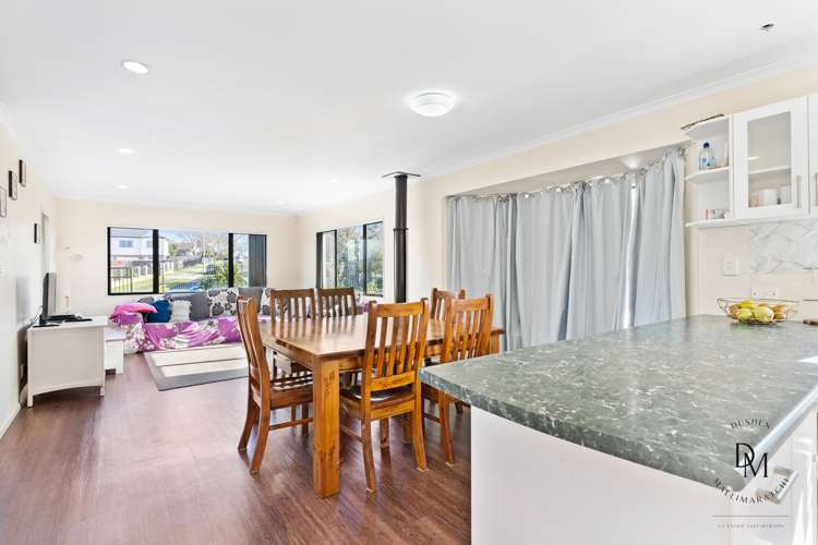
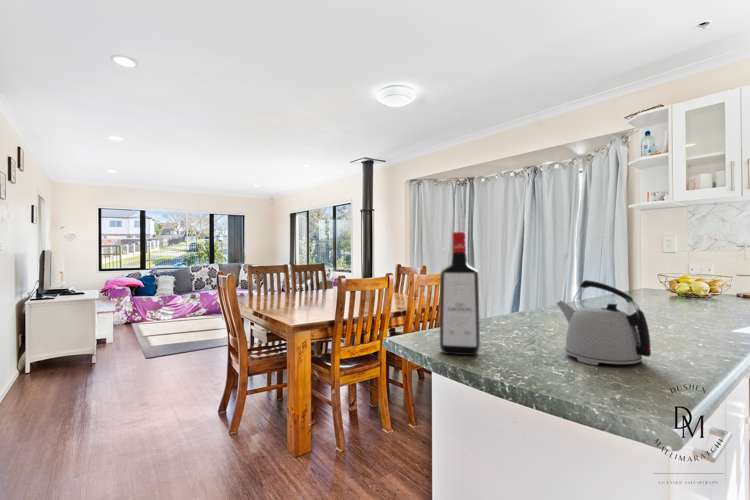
+ kettle [555,279,652,366]
+ liquor bottle [439,231,481,356]
